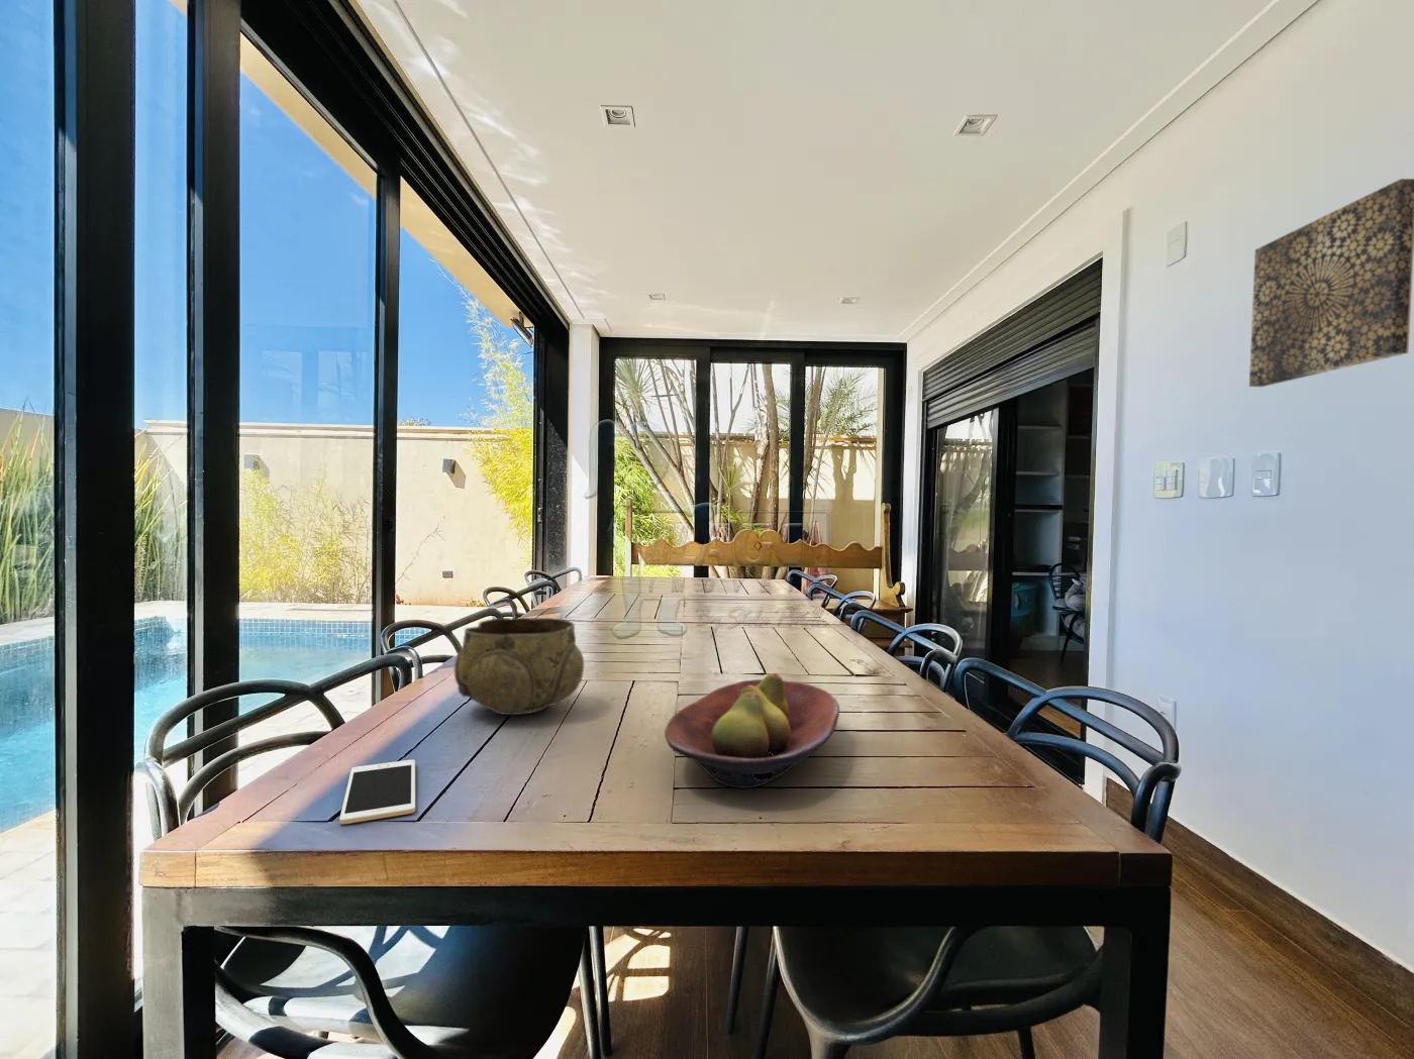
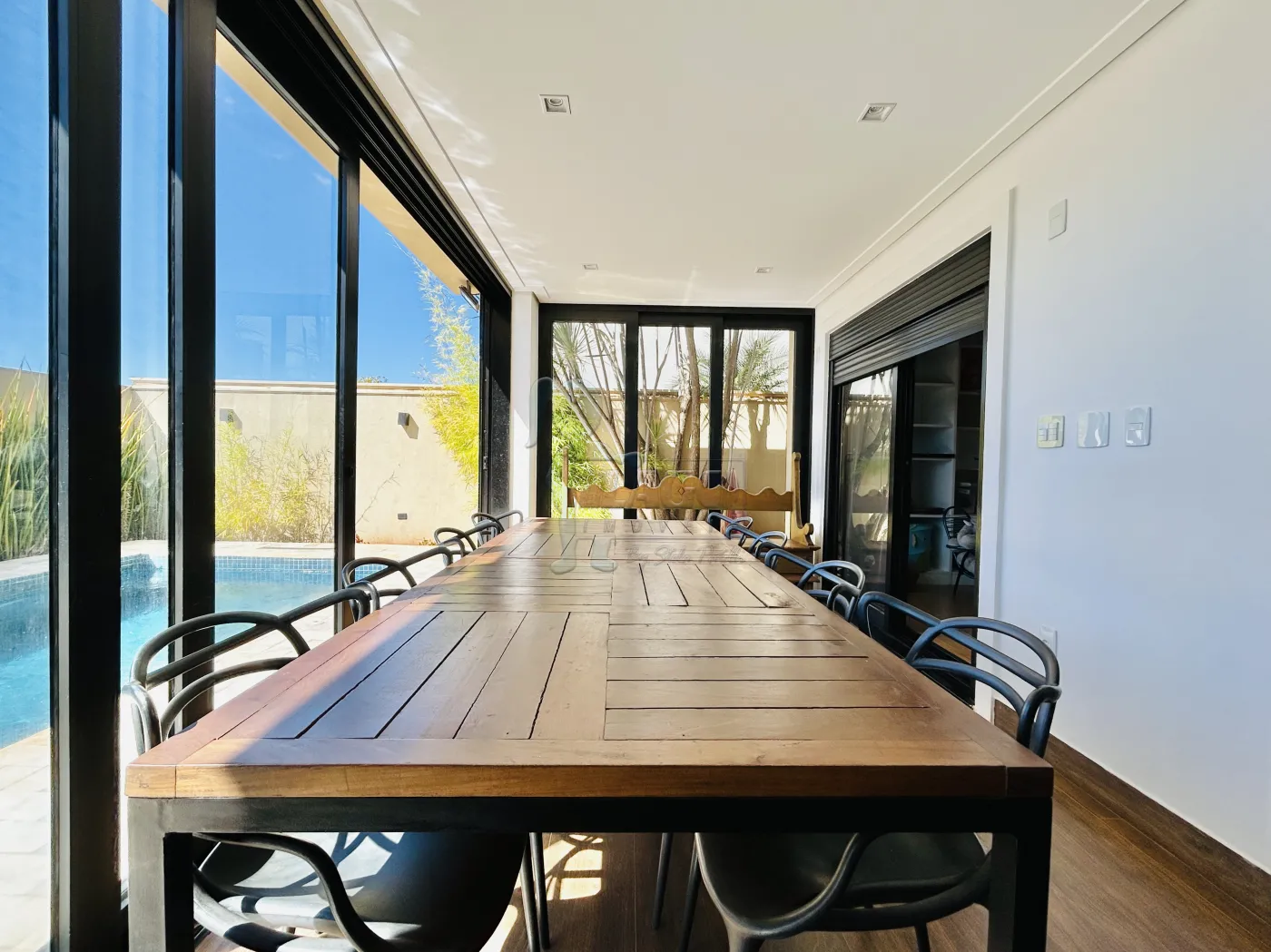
- fruit bowl [663,672,840,790]
- wall art [1248,178,1414,387]
- cell phone [338,759,416,824]
- decorative bowl [454,617,585,715]
